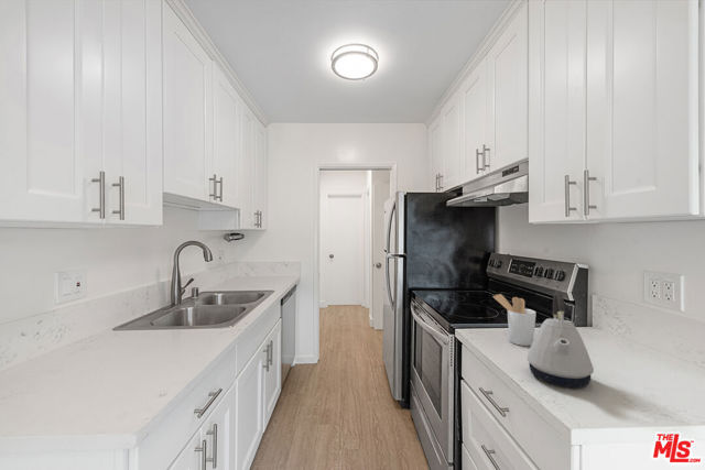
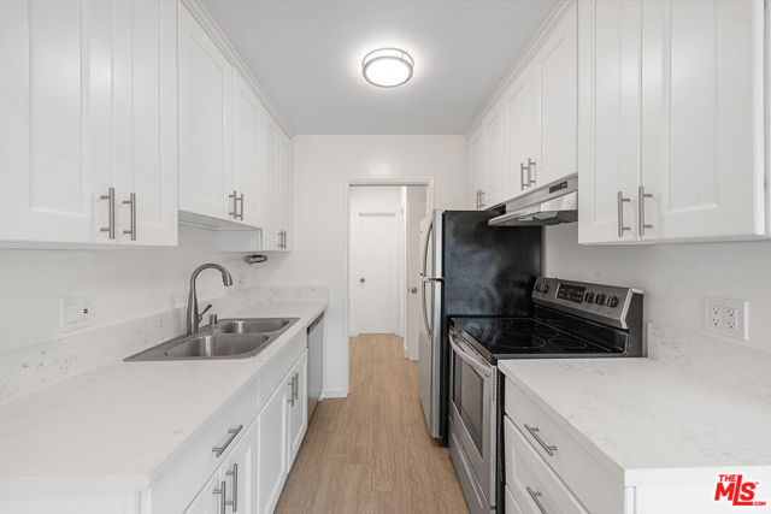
- kettle [527,289,595,389]
- utensil holder [492,293,536,347]
